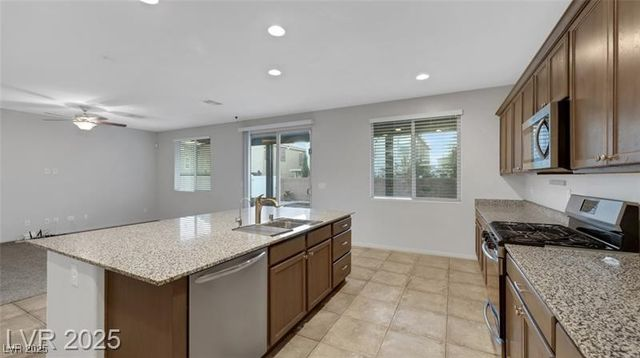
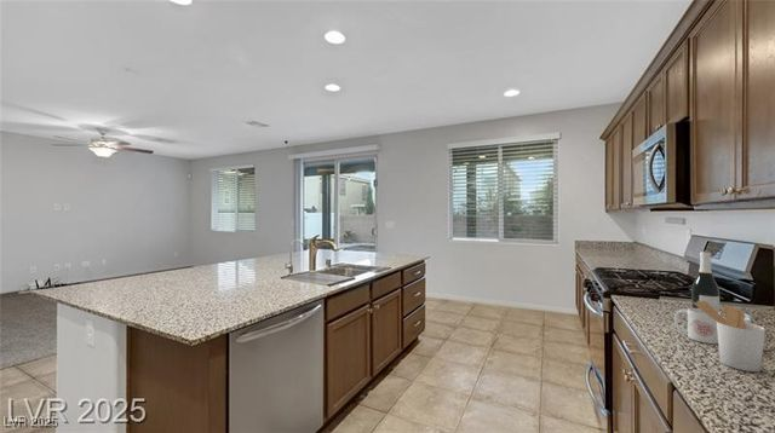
+ wine bottle [690,250,721,313]
+ mug [673,307,722,345]
+ utensil holder [694,300,767,373]
